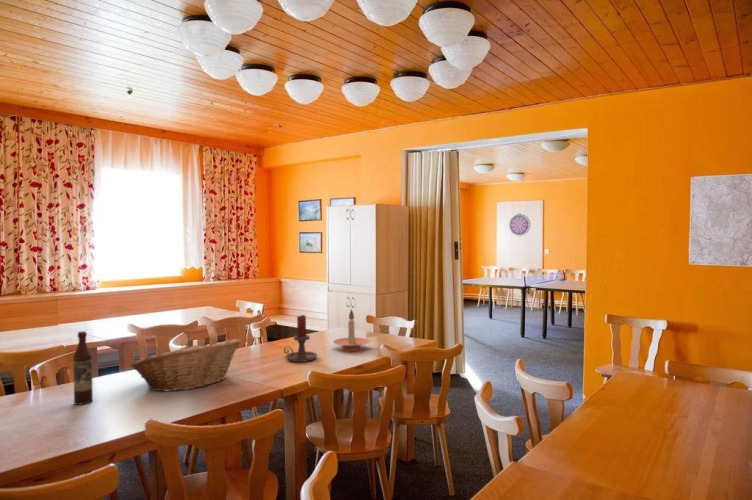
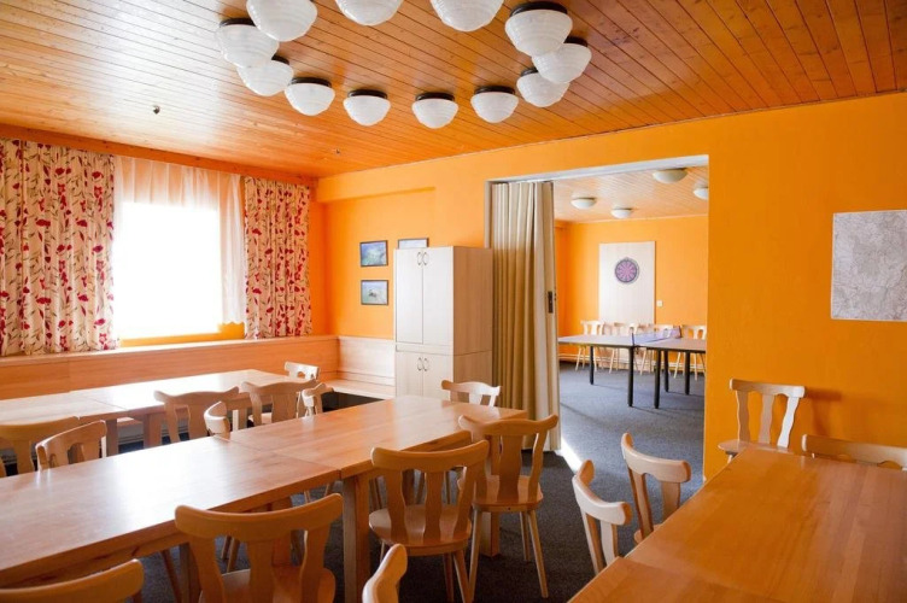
- candle holder [332,308,371,352]
- fruit basket [130,338,242,393]
- candle holder [283,314,318,363]
- wine bottle [72,330,94,406]
